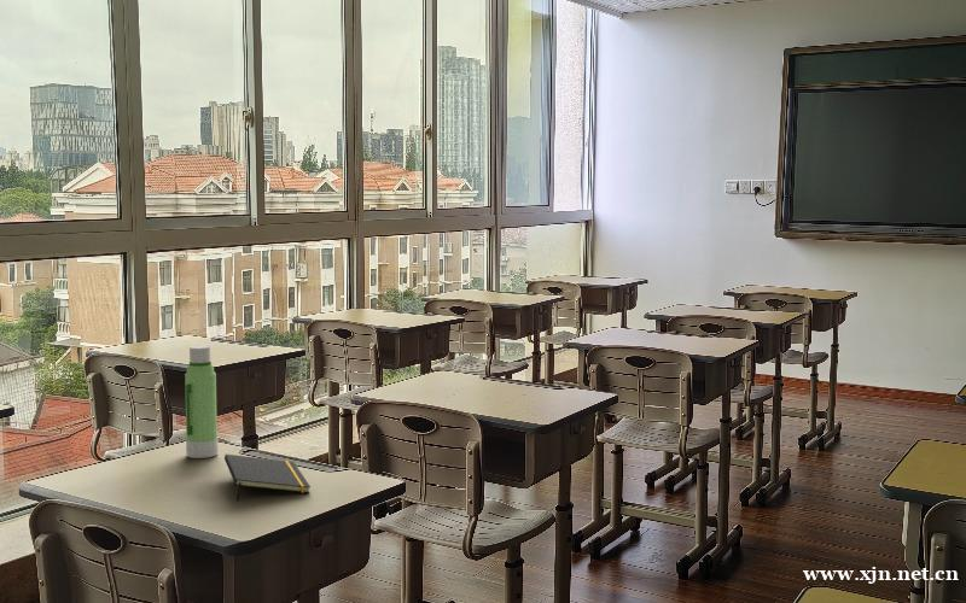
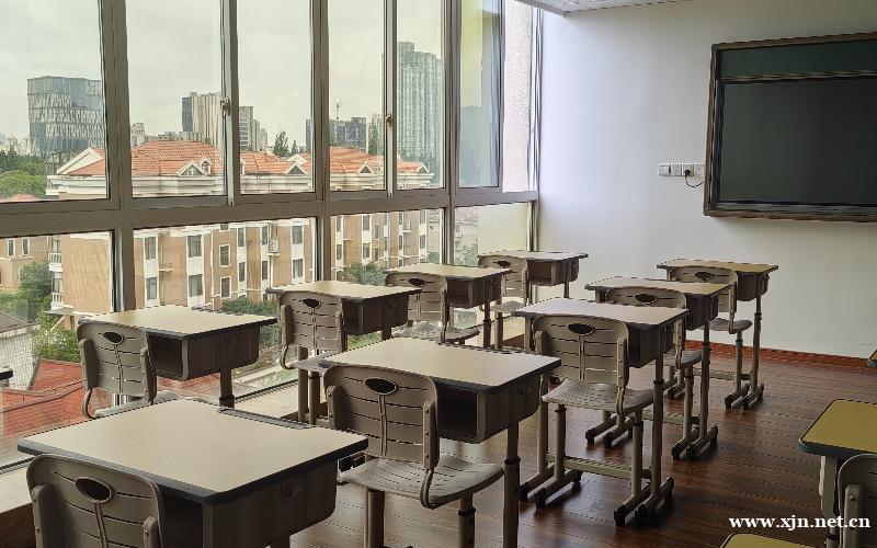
- water bottle [184,345,220,459]
- notepad [223,453,312,502]
